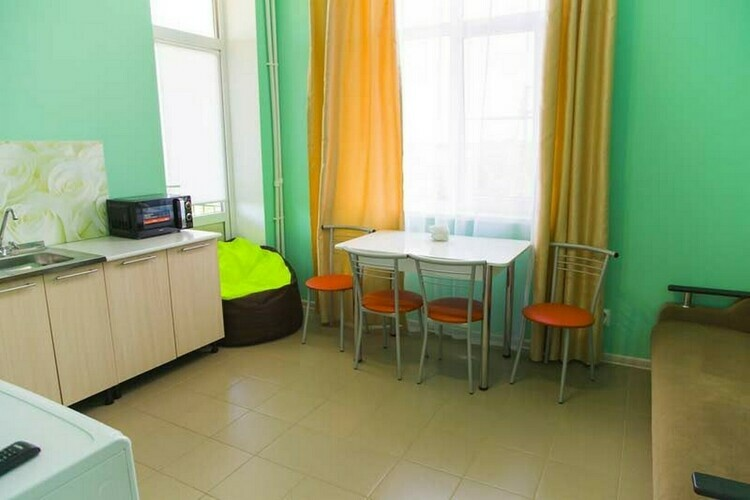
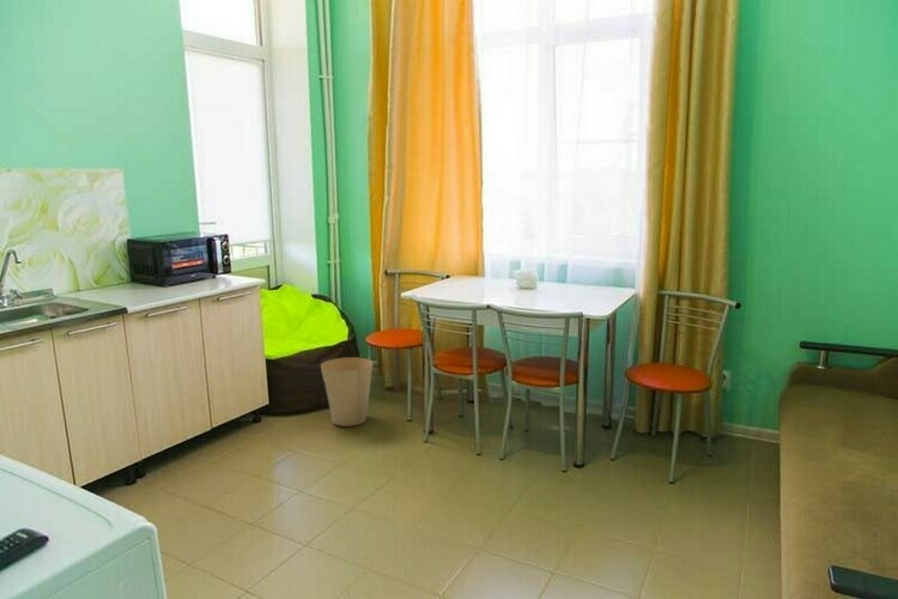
+ trash can [320,356,374,428]
